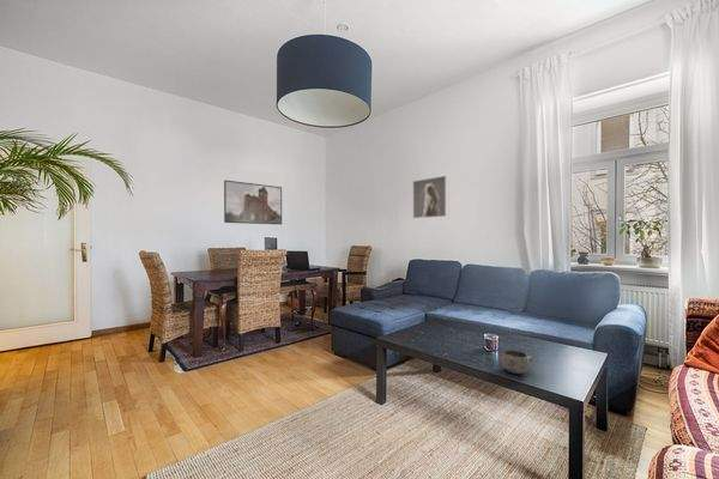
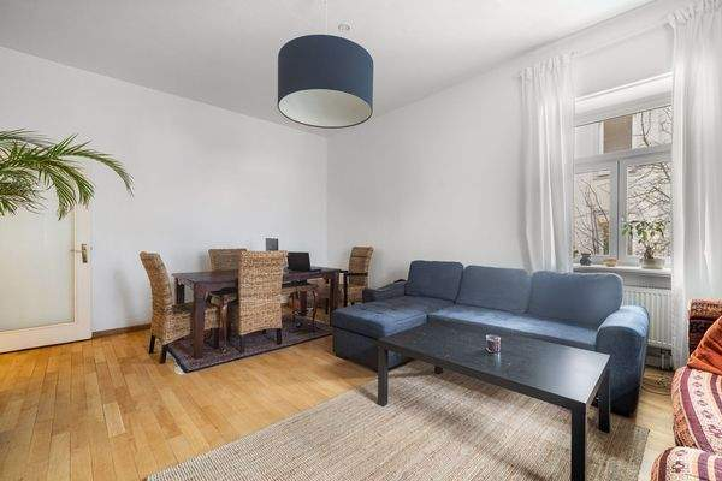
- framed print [412,175,448,219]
- decorative bowl [500,348,533,375]
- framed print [223,180,283,225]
